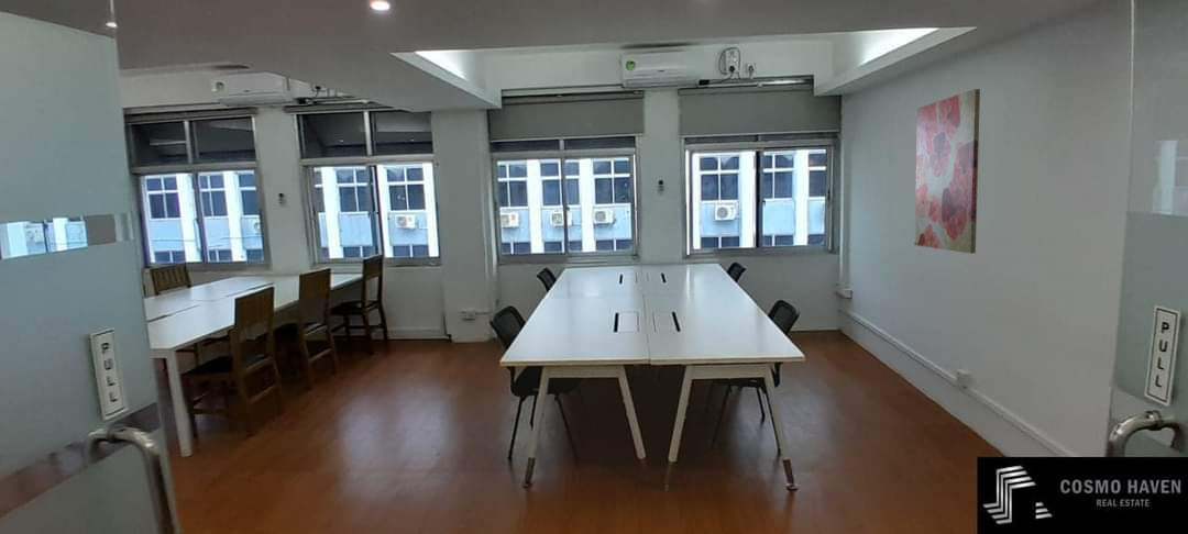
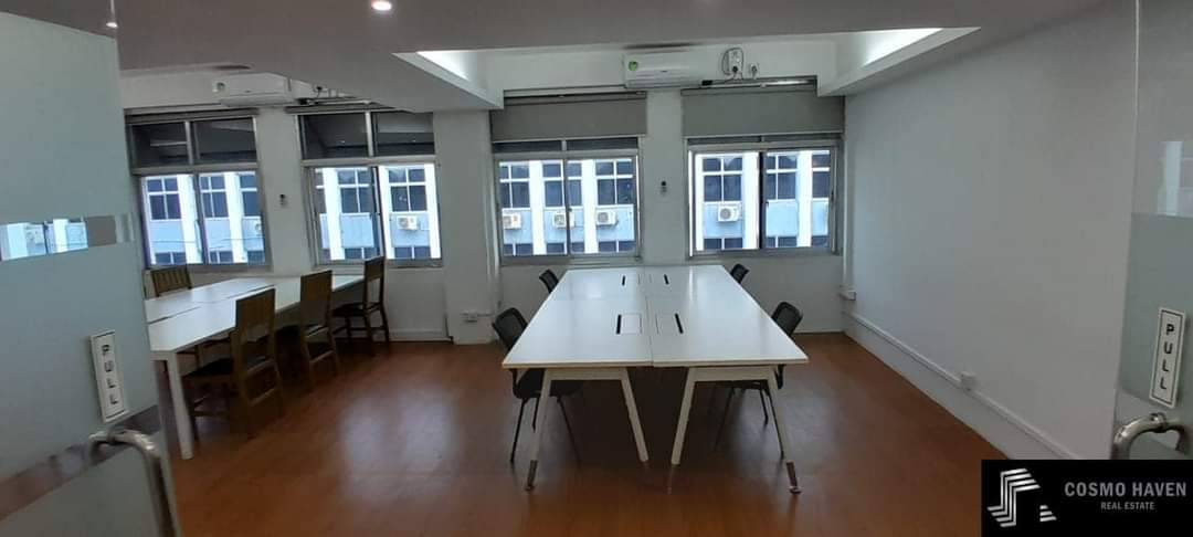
- wall art [914,88,981,255]
